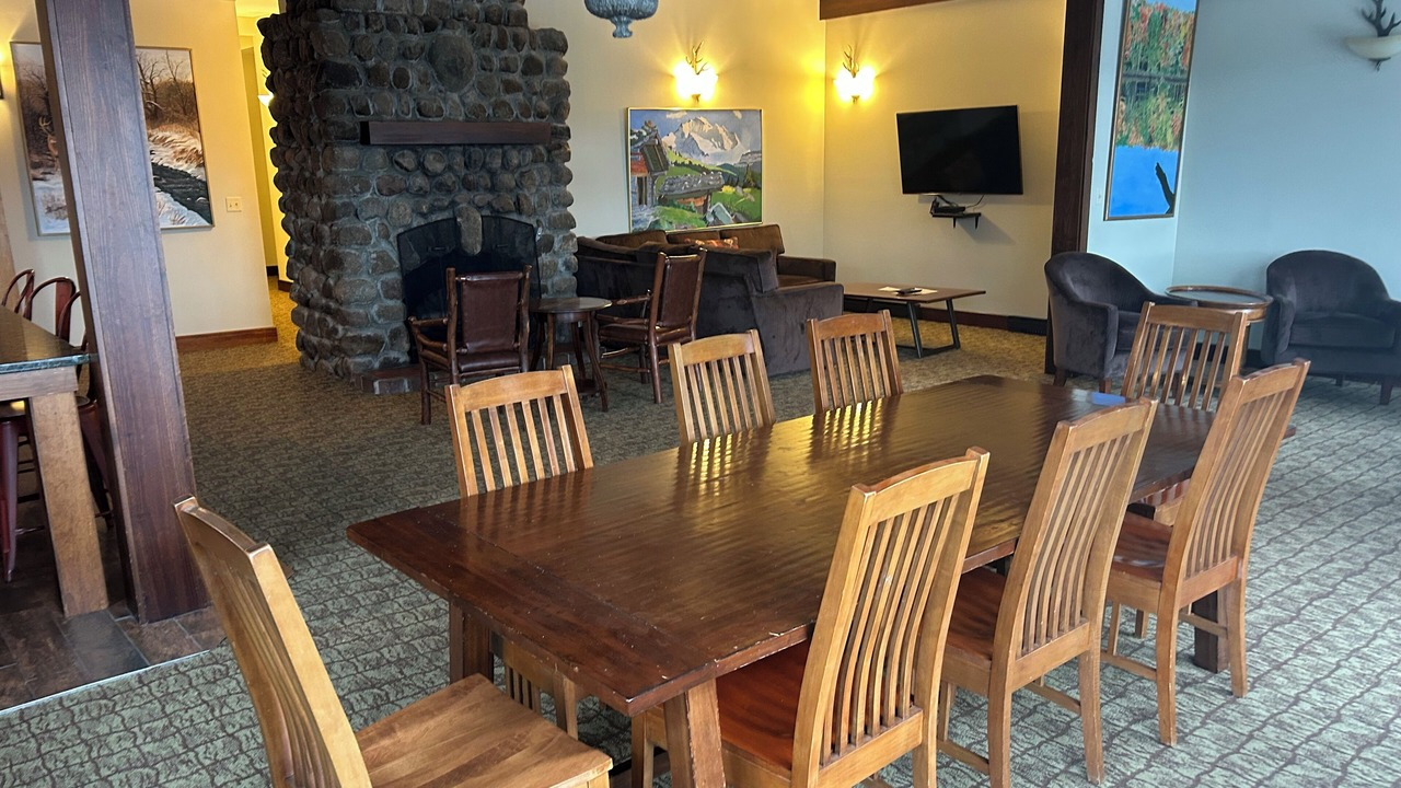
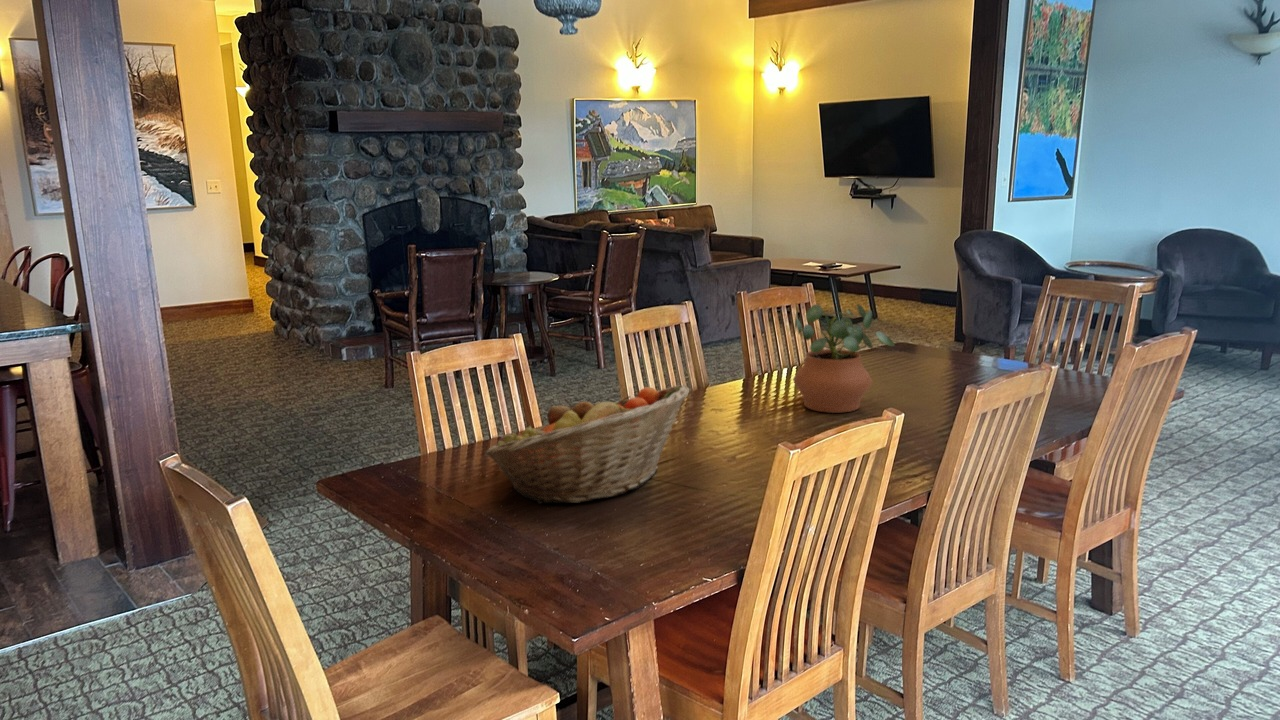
+ potted plant [792,303,896,414]
+ fruit basket [483,384,690,505]
